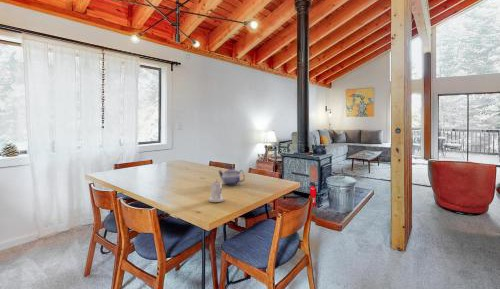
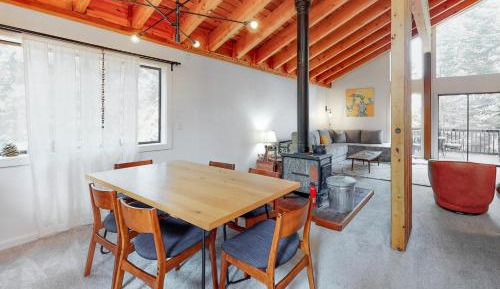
- candle [207,178,226,203]
- teapot [217,166,246,186]
